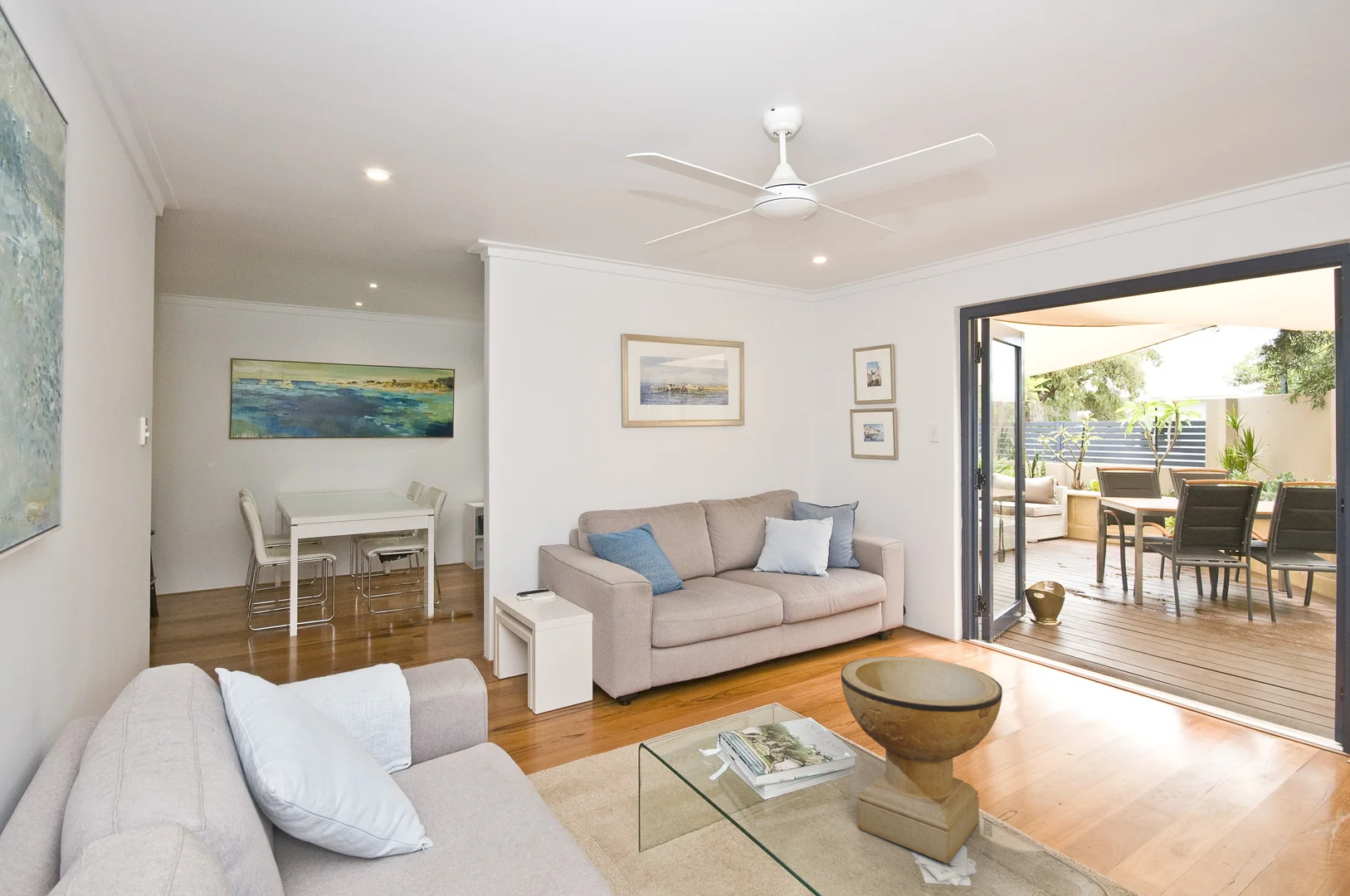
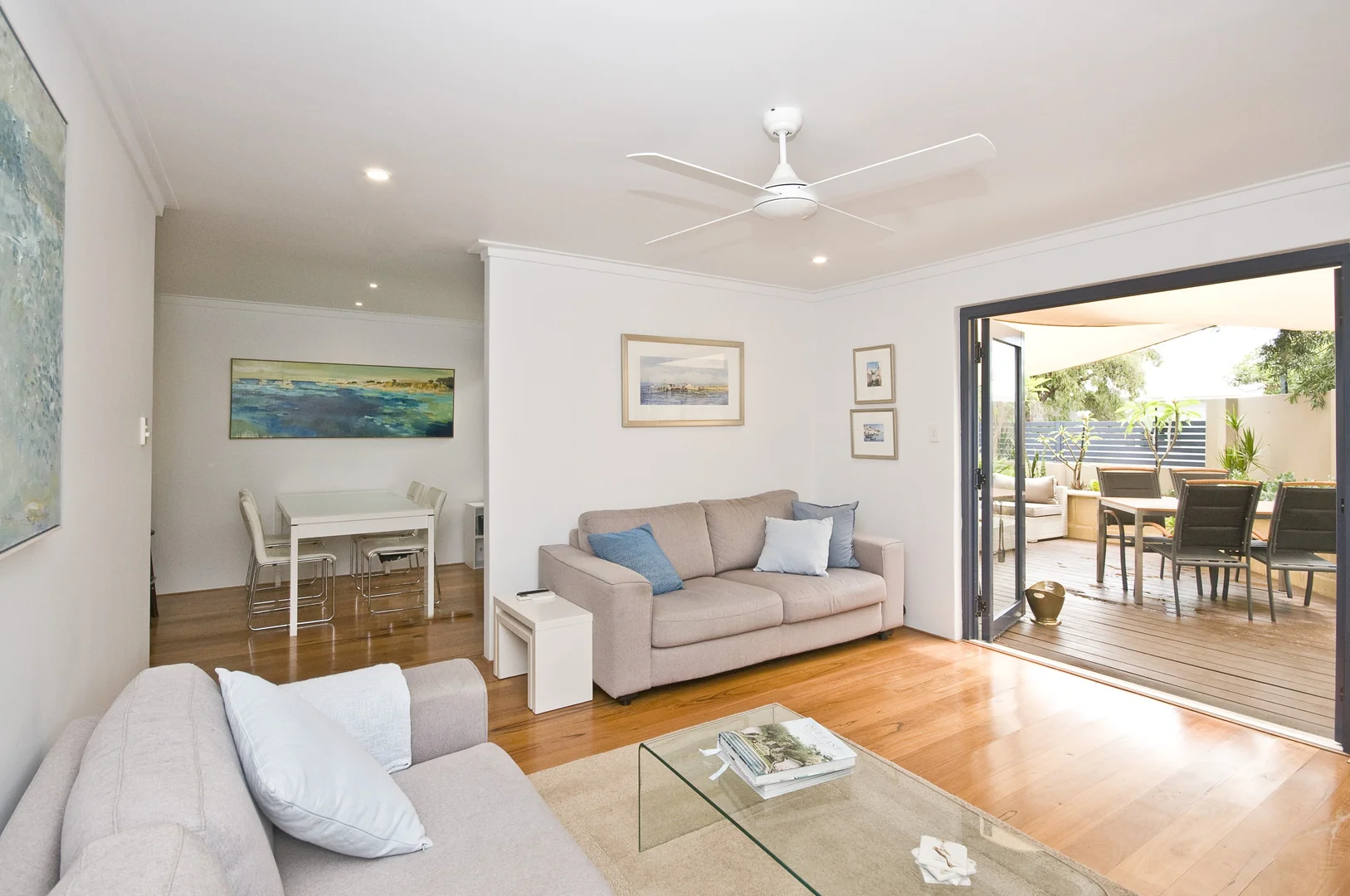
- decorative bowl [841,655,1003,864]
